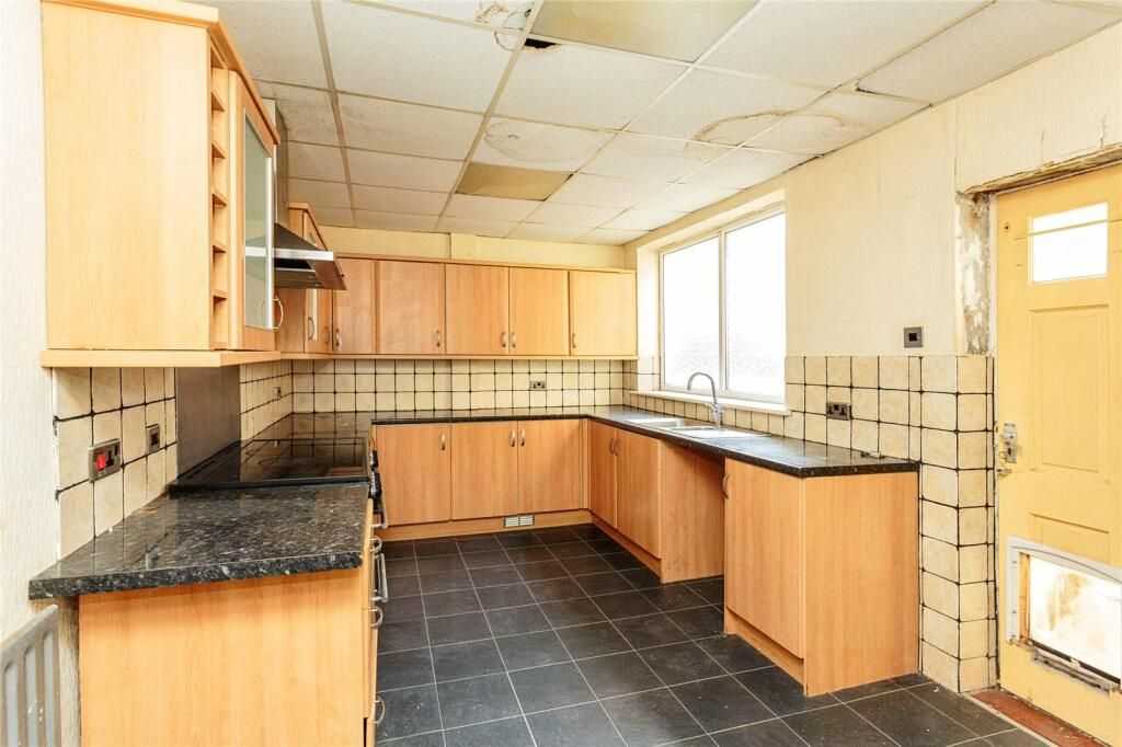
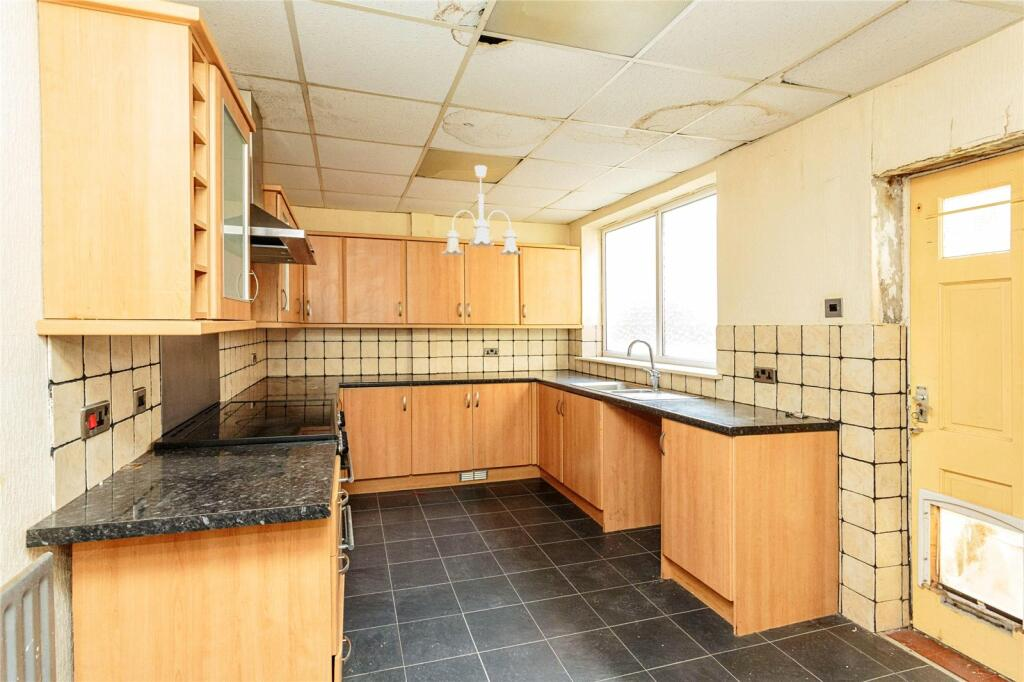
+ ceiling light fixture [441,164,523,257]
